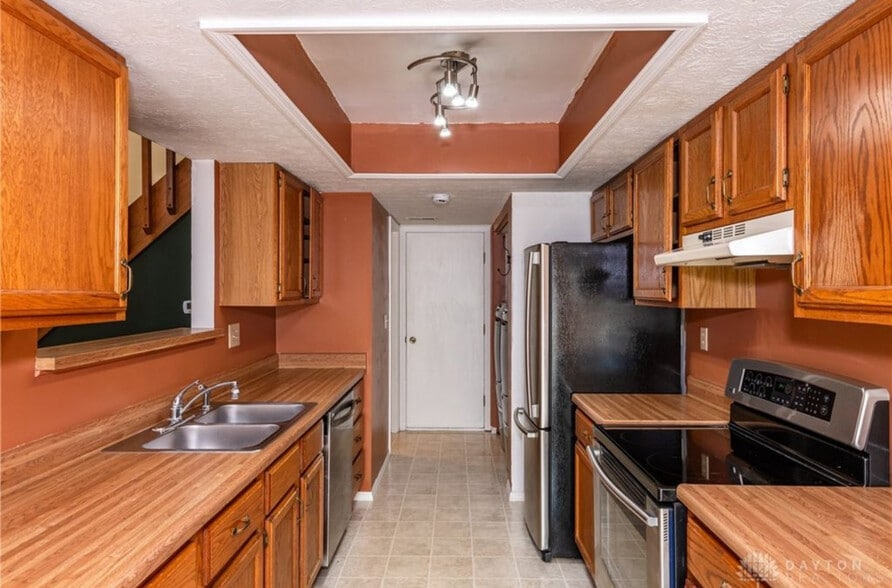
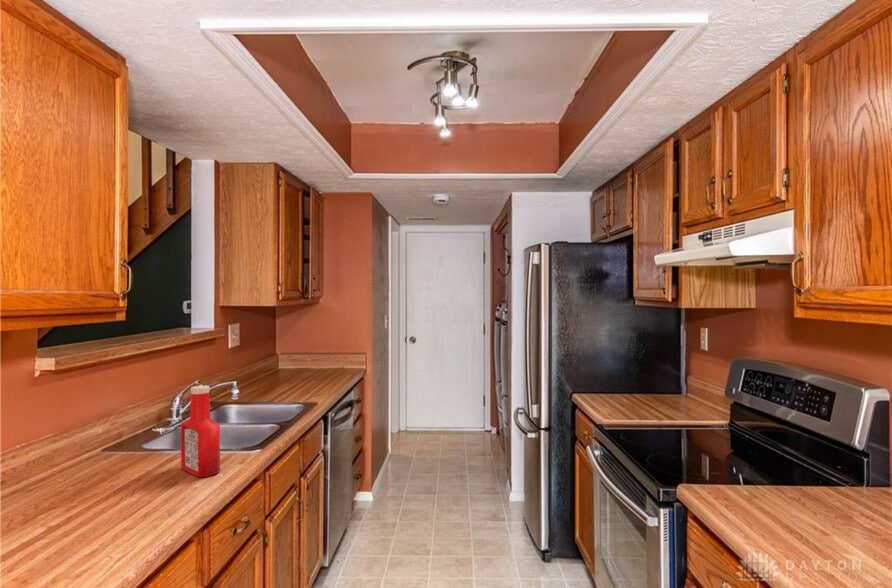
+ soap bottle [180,385,221,478]
